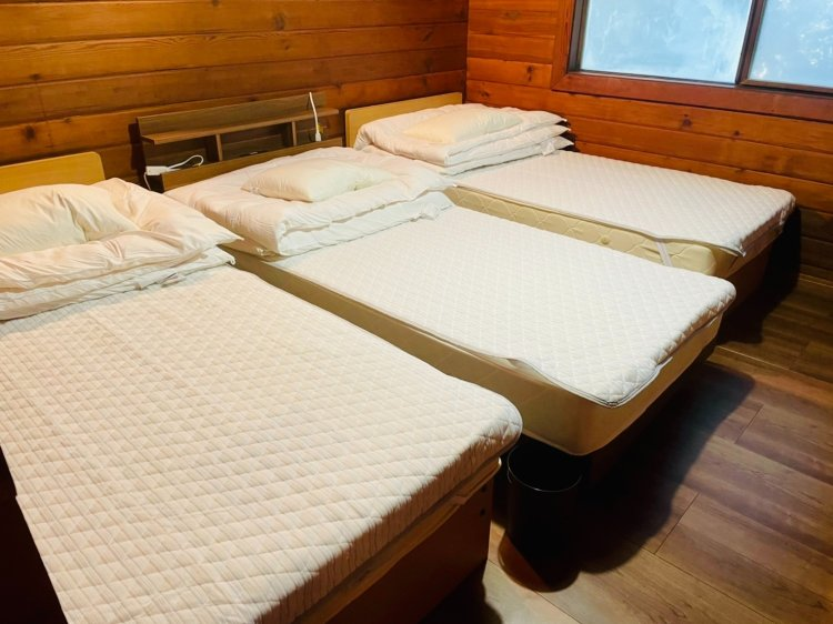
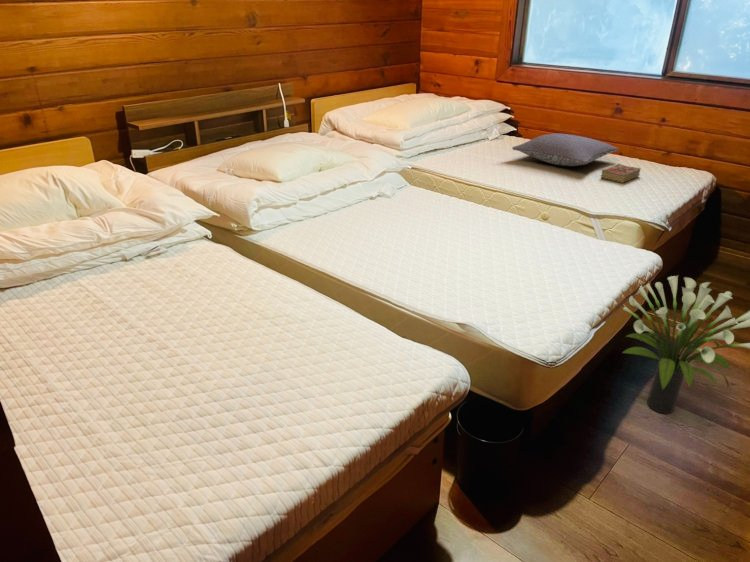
+ potted plant [621,275,750,415]
+ book [600,163,641,184]
+ pillow [511,132,619,167]
